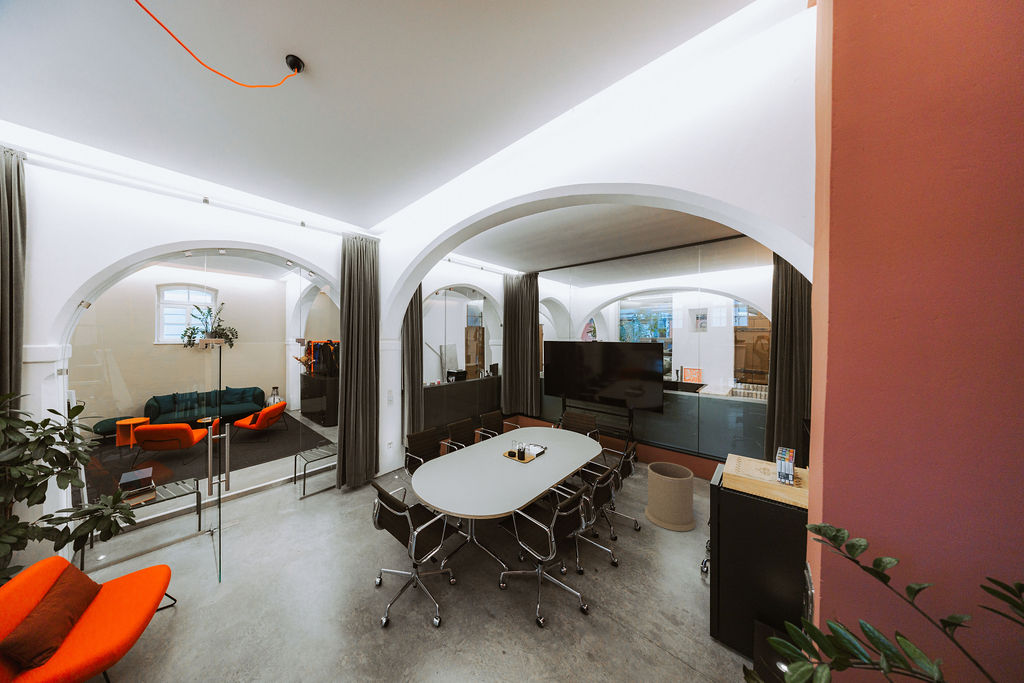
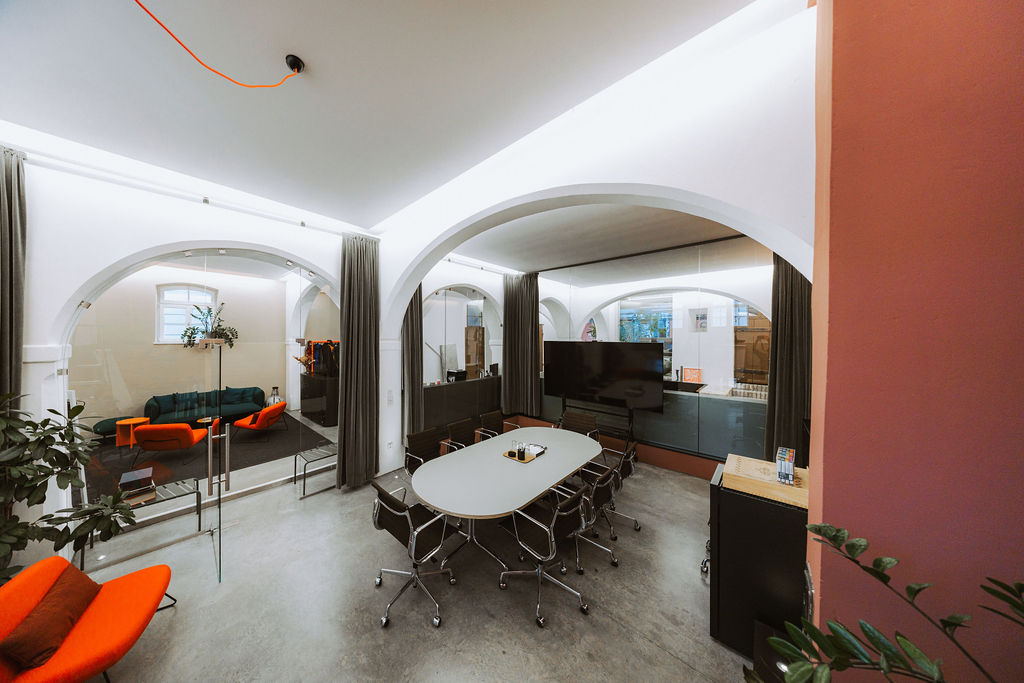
- trash can [644,461,697,532]
